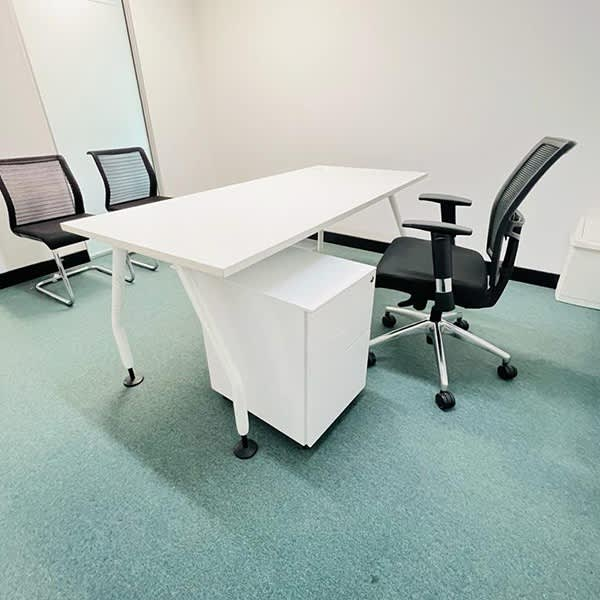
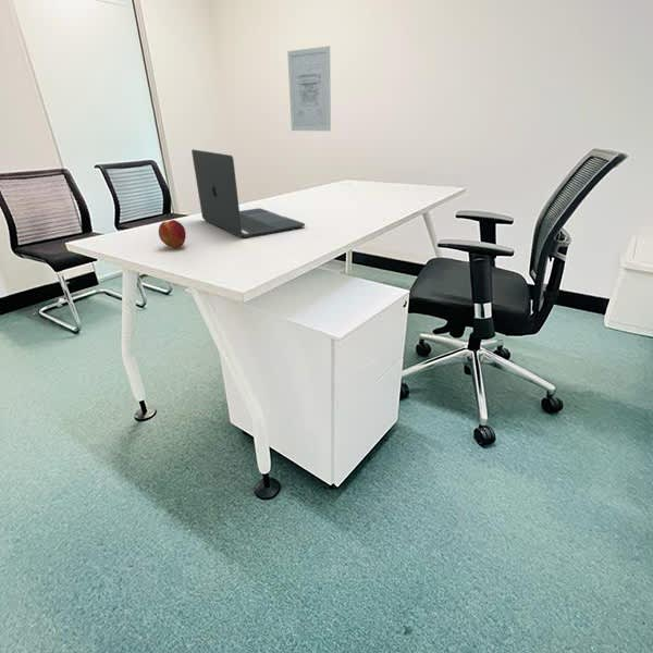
+ peach [158,219,187,249]
+ laptop [190,148,306,238]
+ wall art [286,45,332,132]
